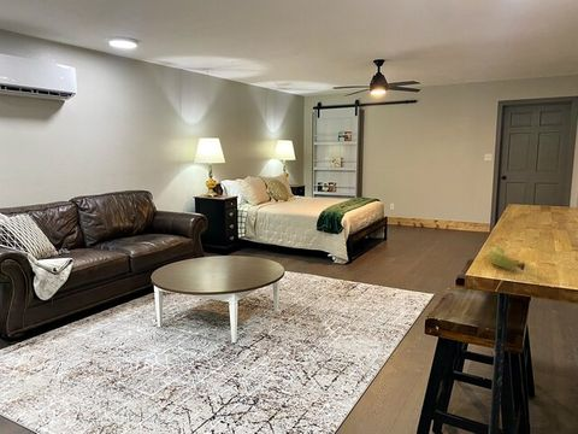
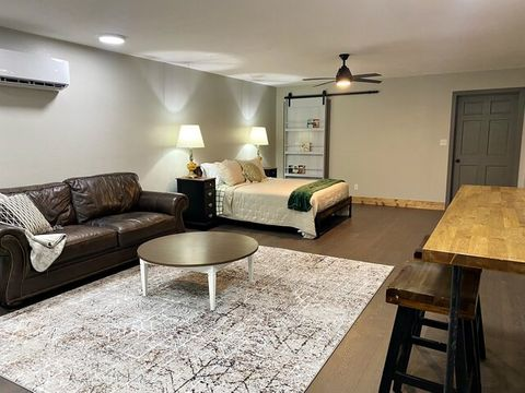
- fruit [486,245,526,271]
